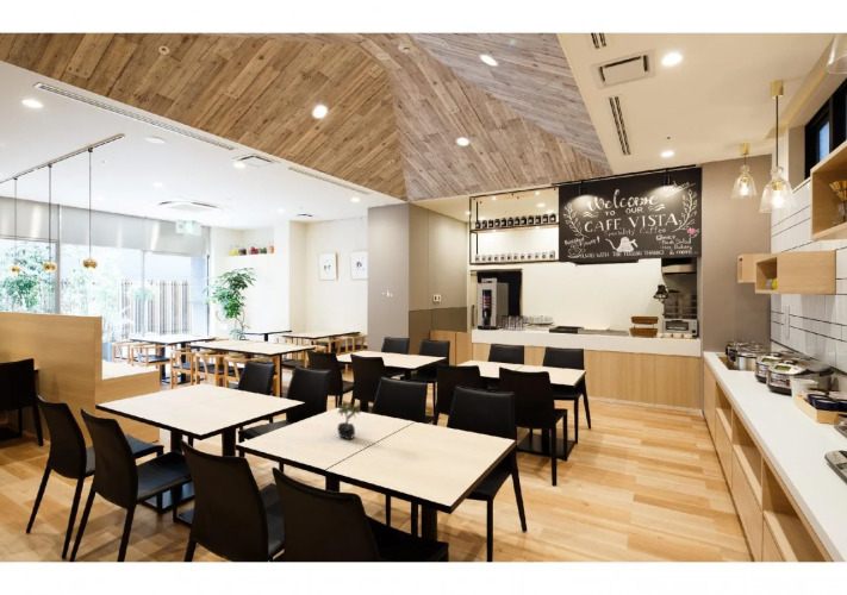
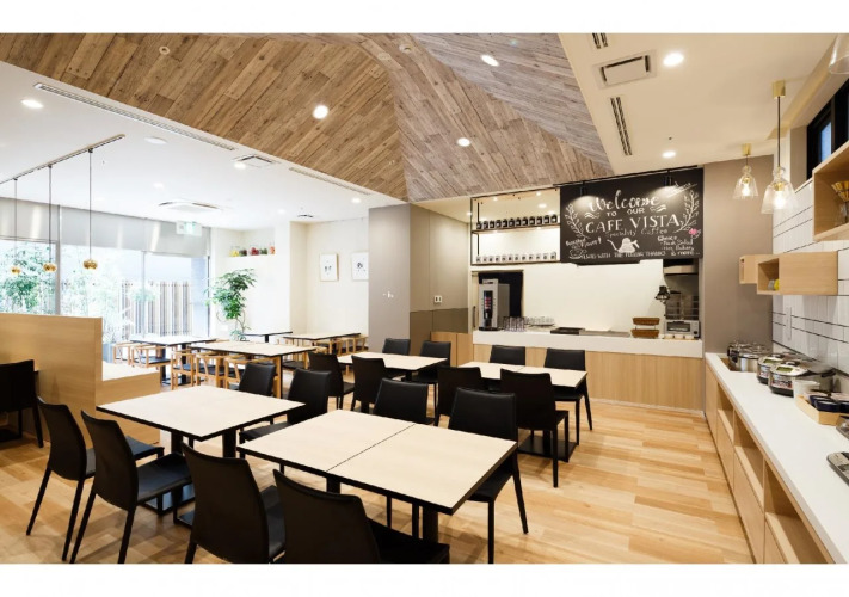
- succulent plant [336,400,363,440]
